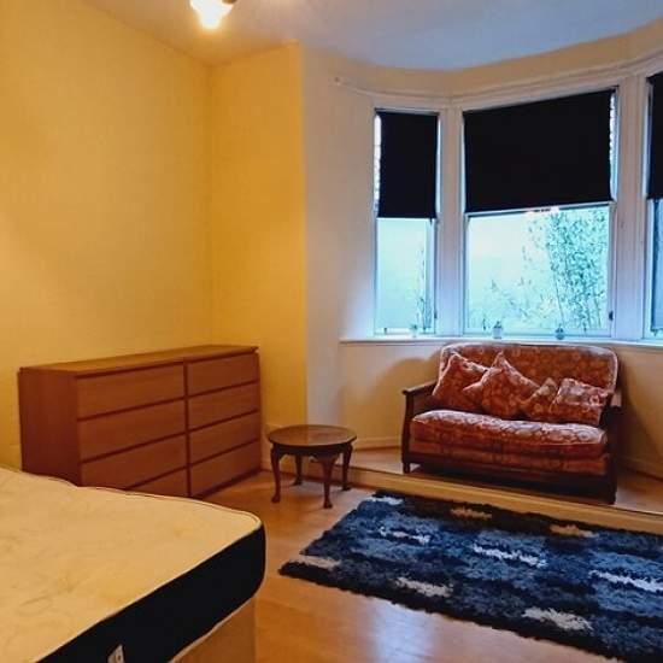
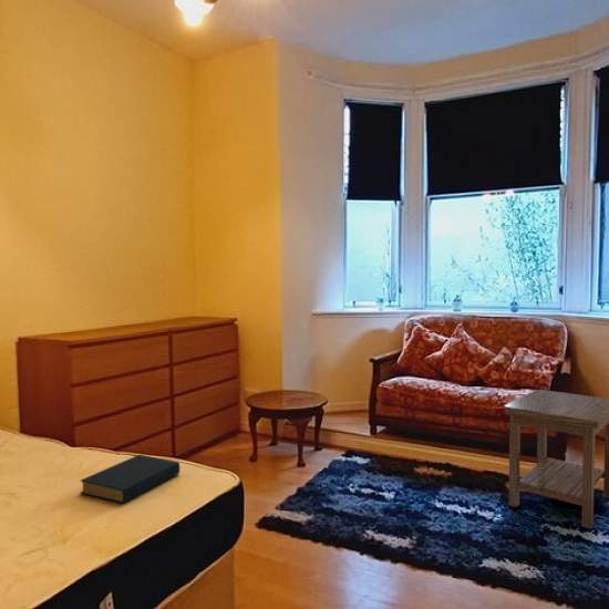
+ side table [504,389,609,530]
+ hardback book [80,454,180,504]
